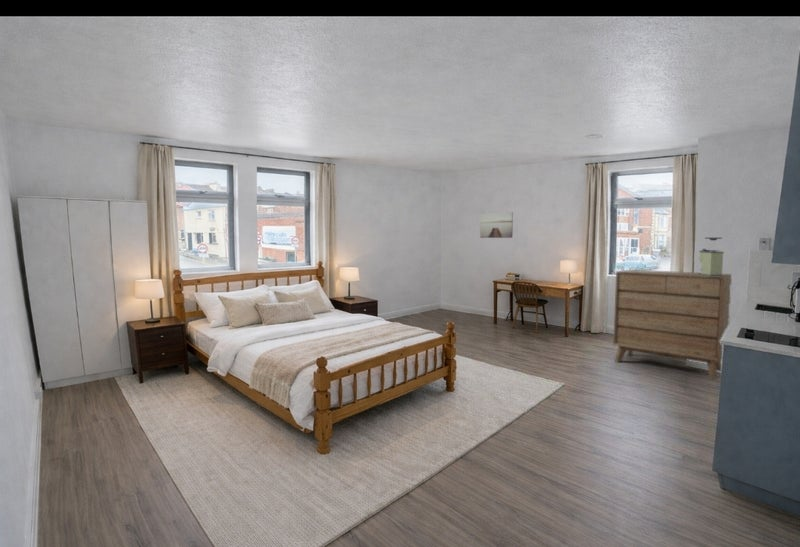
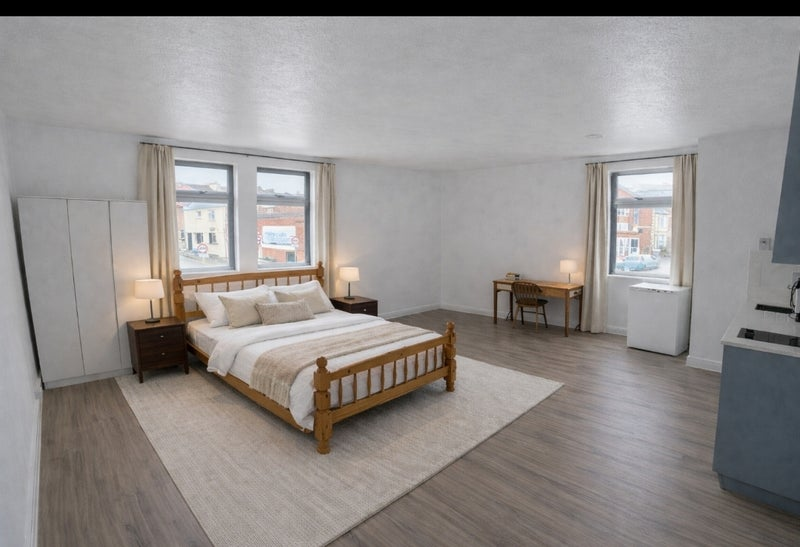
- wall art [479,211,514,239]
- coffee grinder [698,237,725,276]
- dresser [612,269,732,381]
